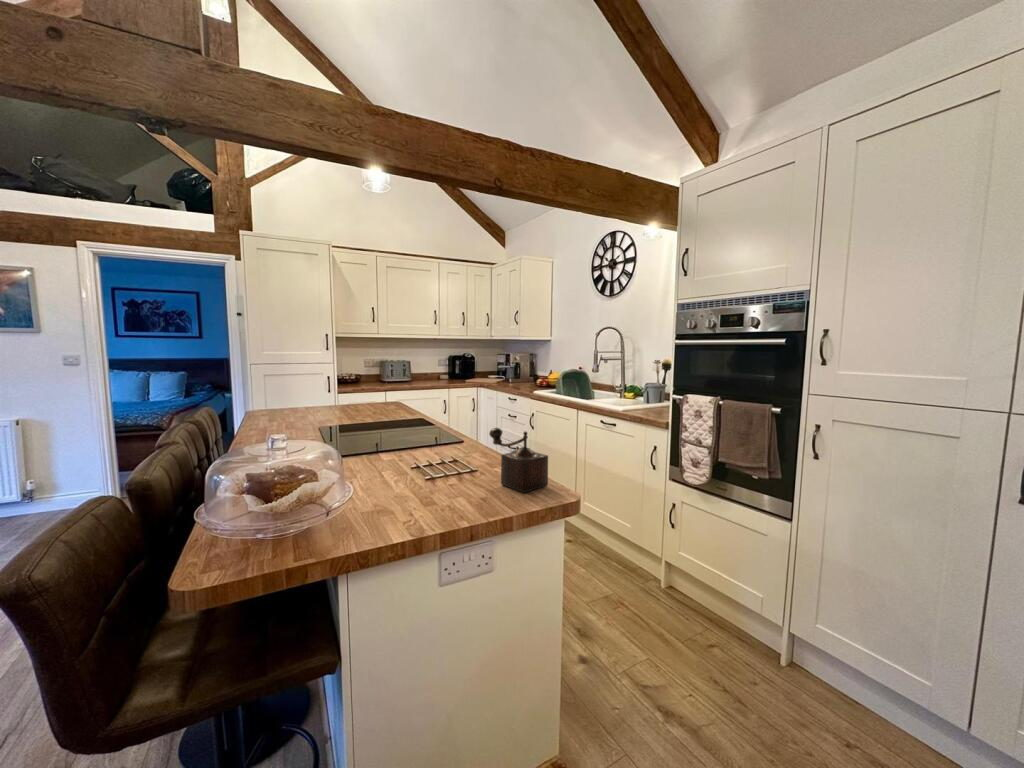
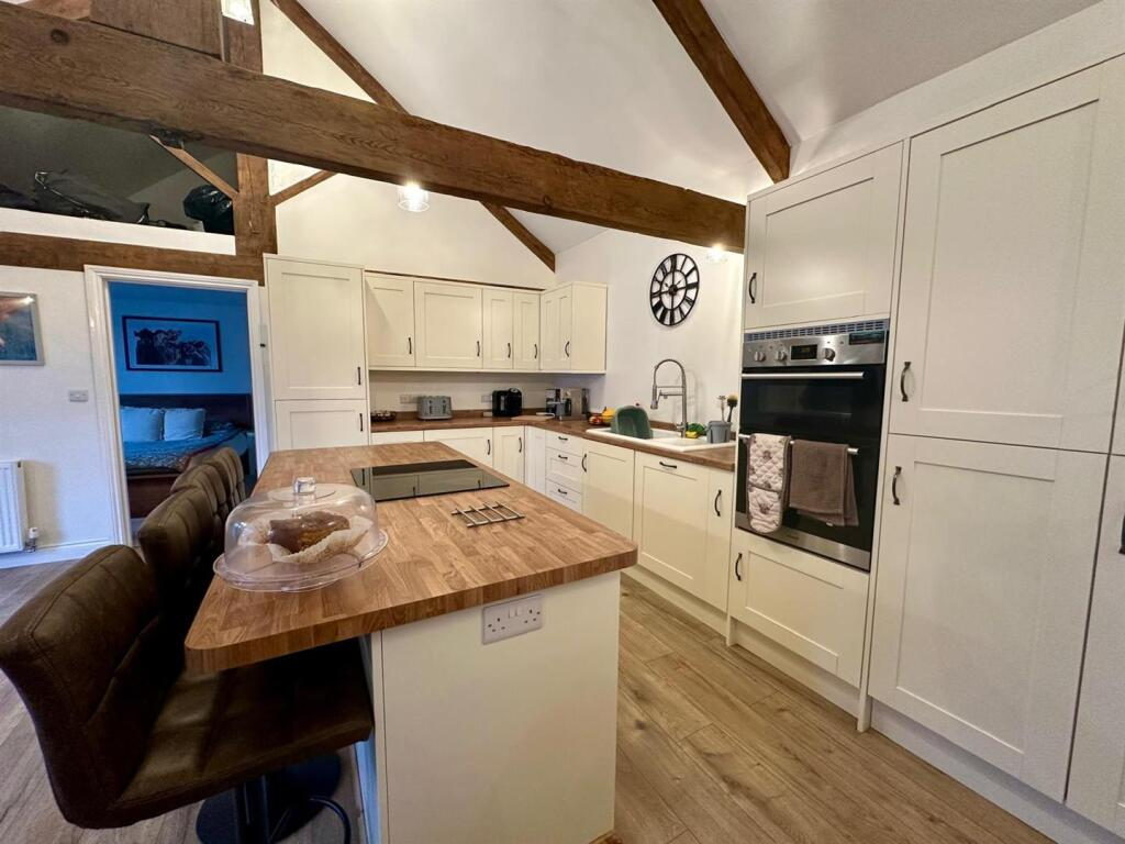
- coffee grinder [488,427,549,494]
